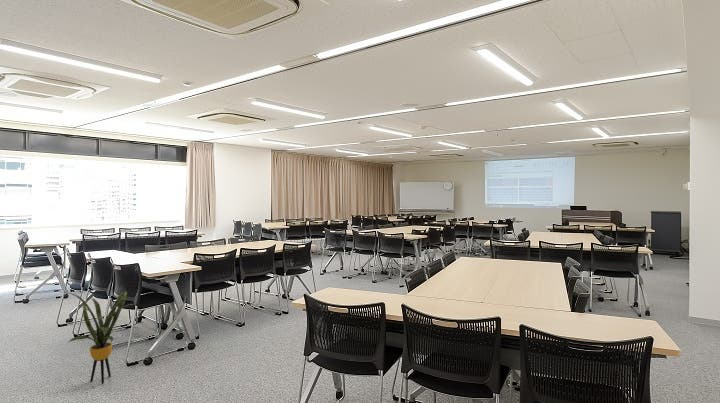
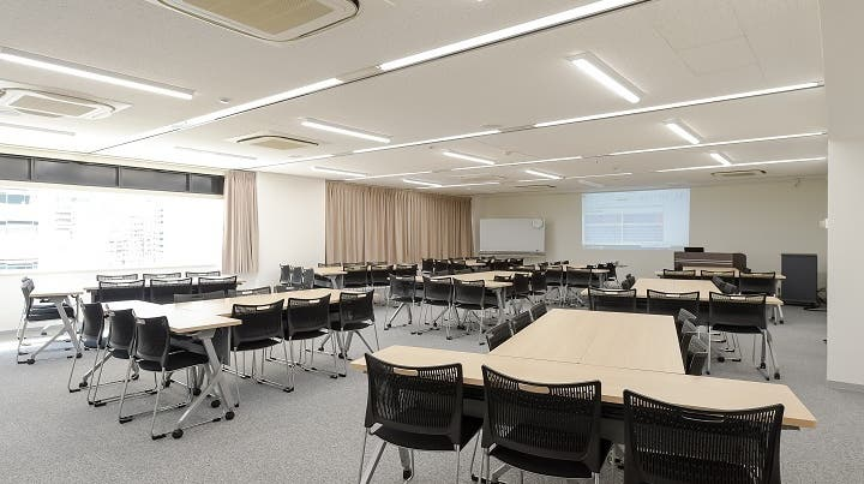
- house plant [63,289,135,385]
